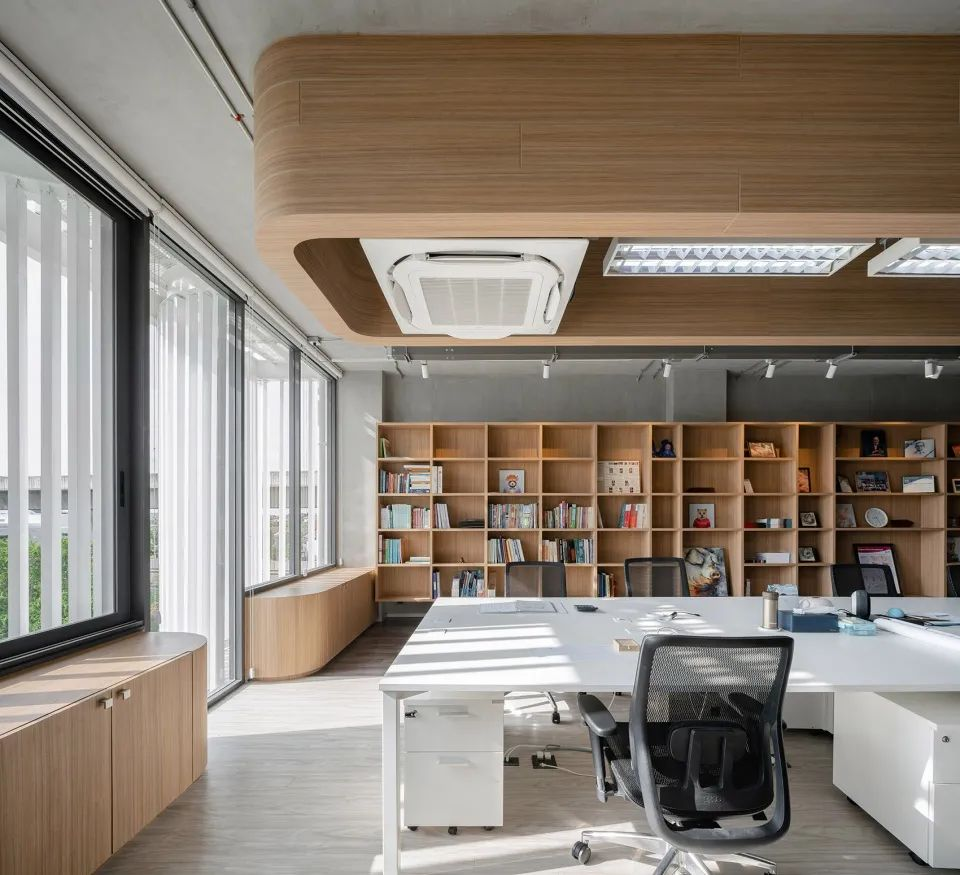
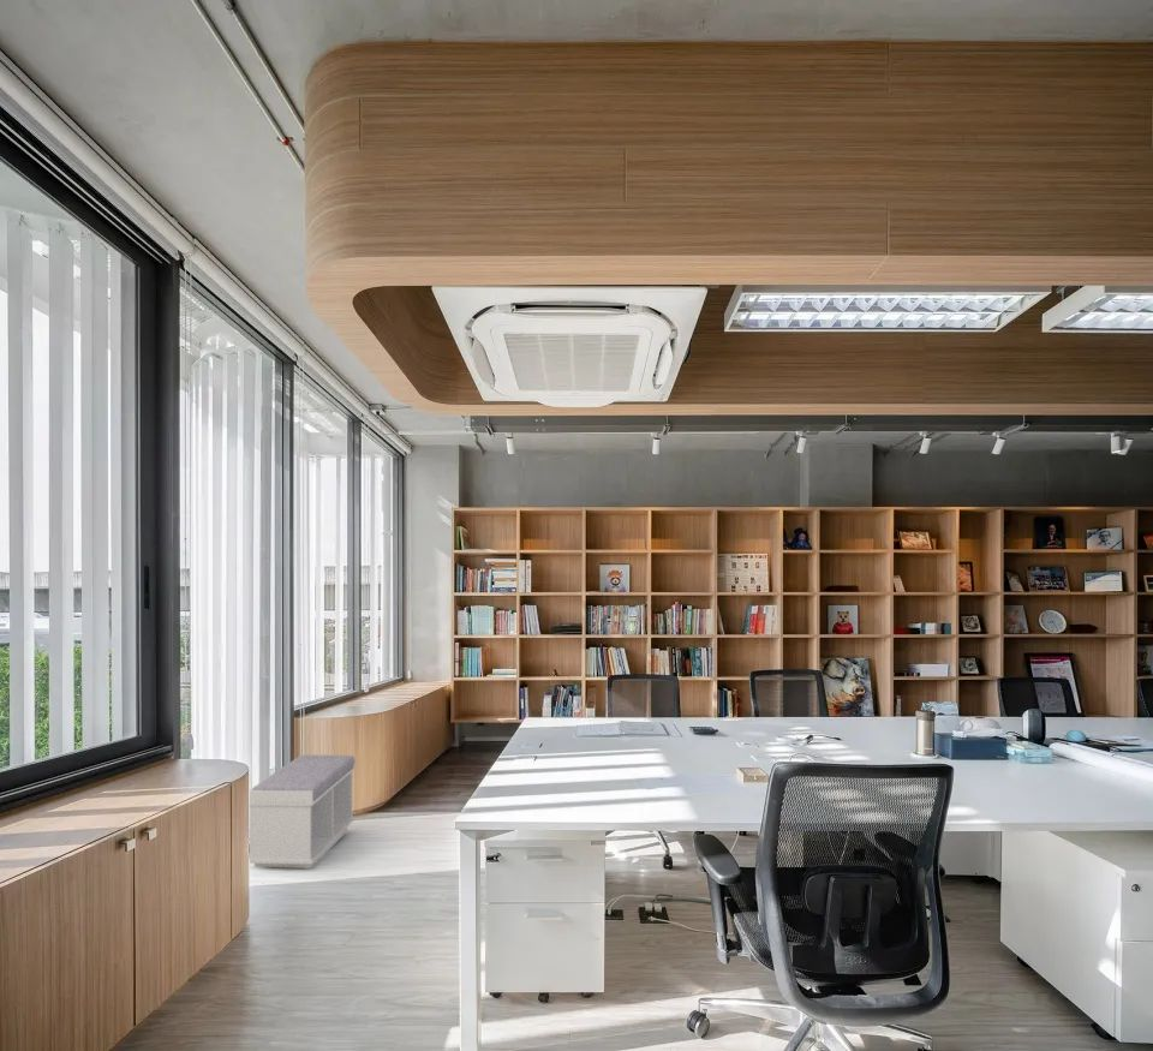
+ bench [249,754,356,870]
